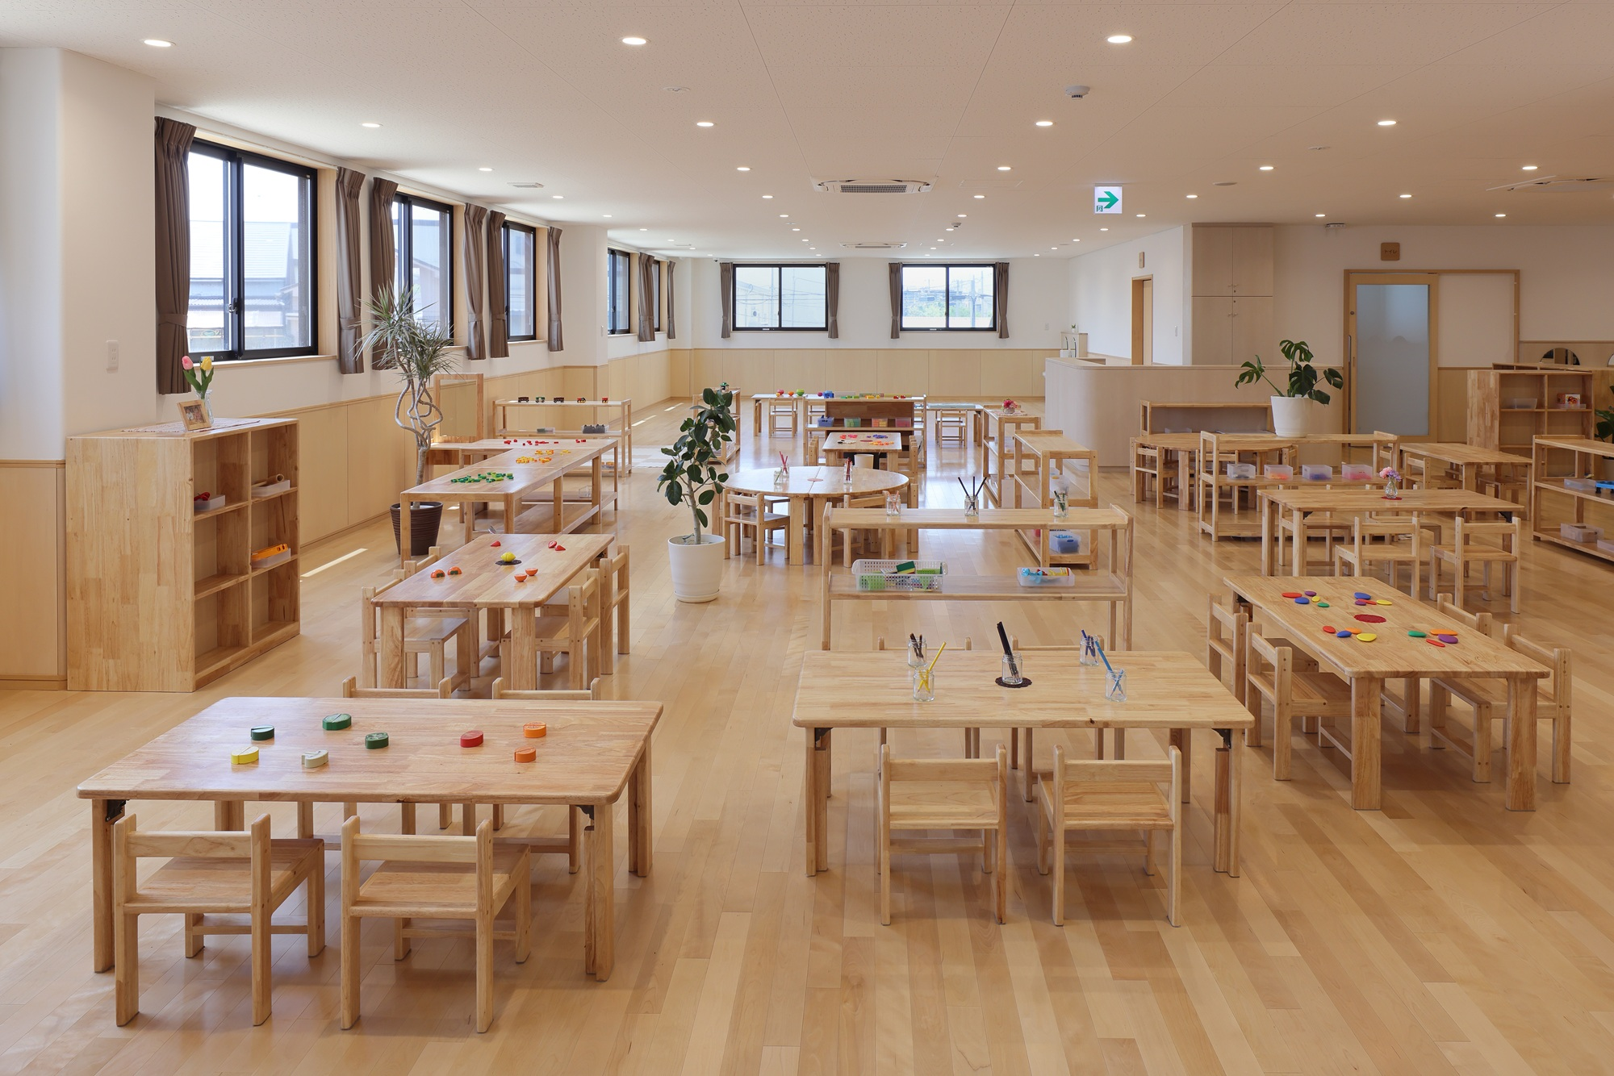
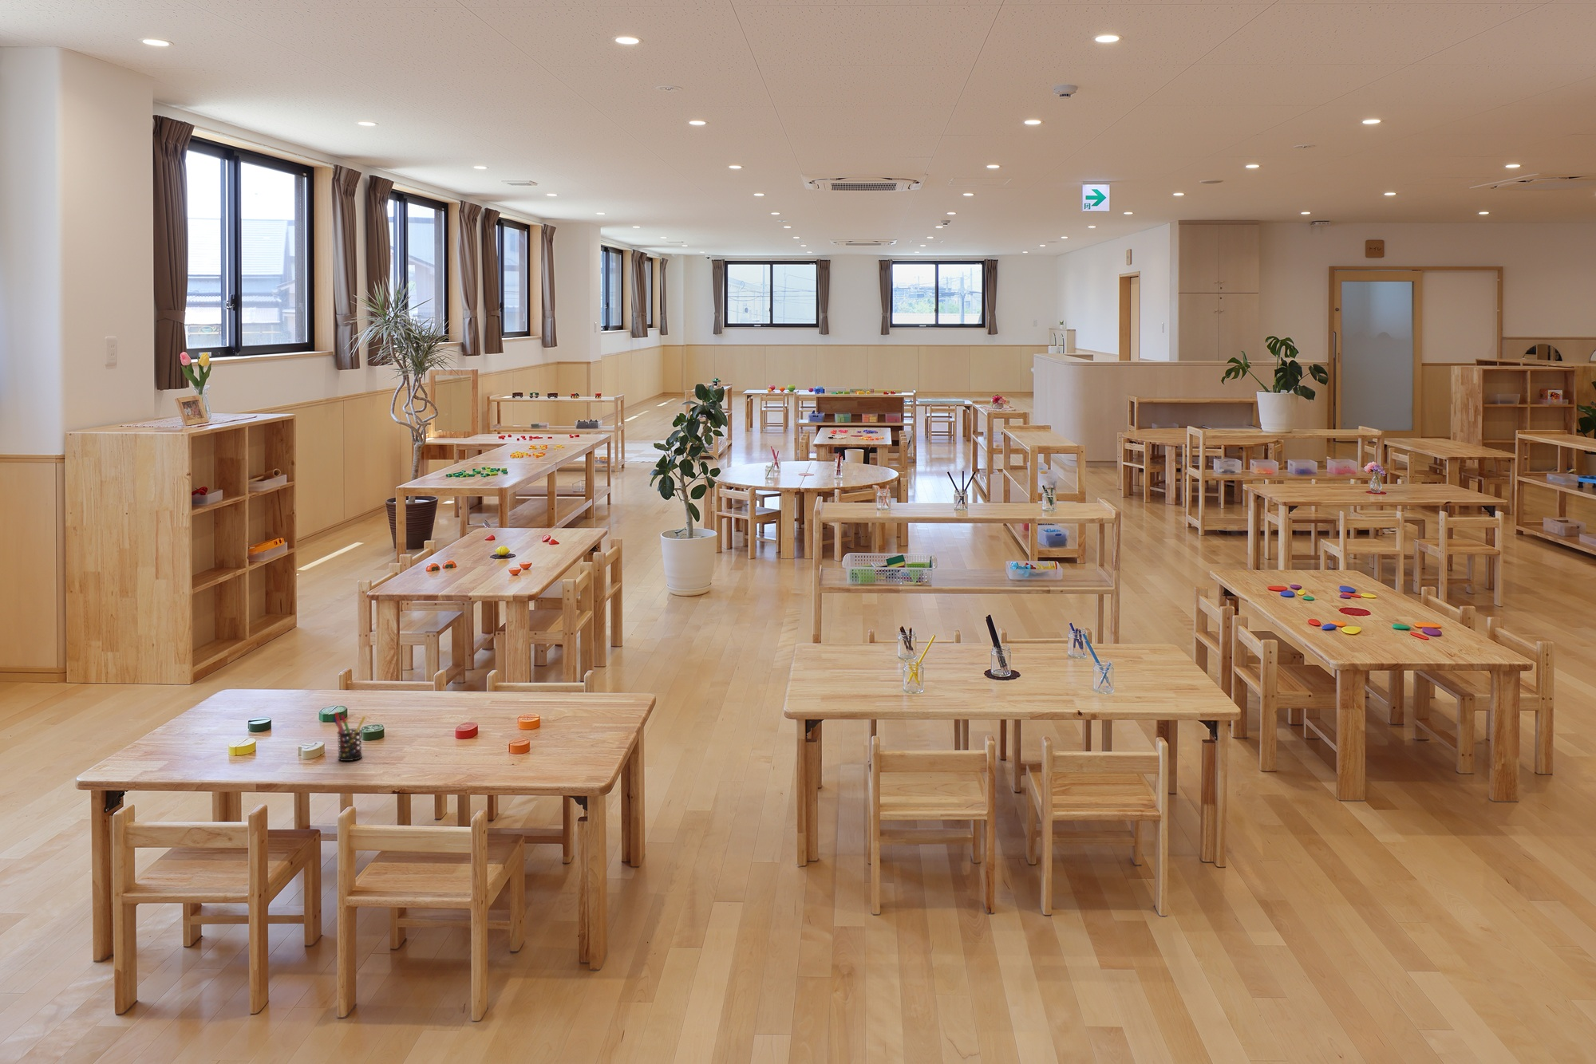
+ pen holder [332,711,366,761]
